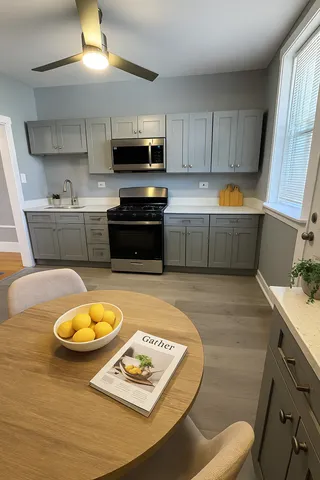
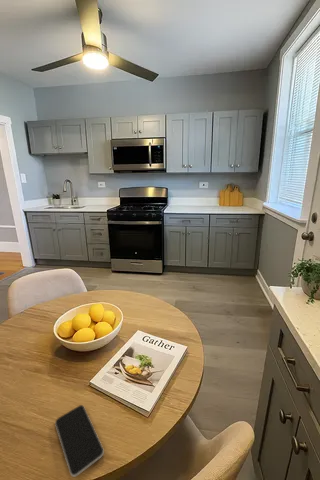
+ smartphone [54,404,105,478]
